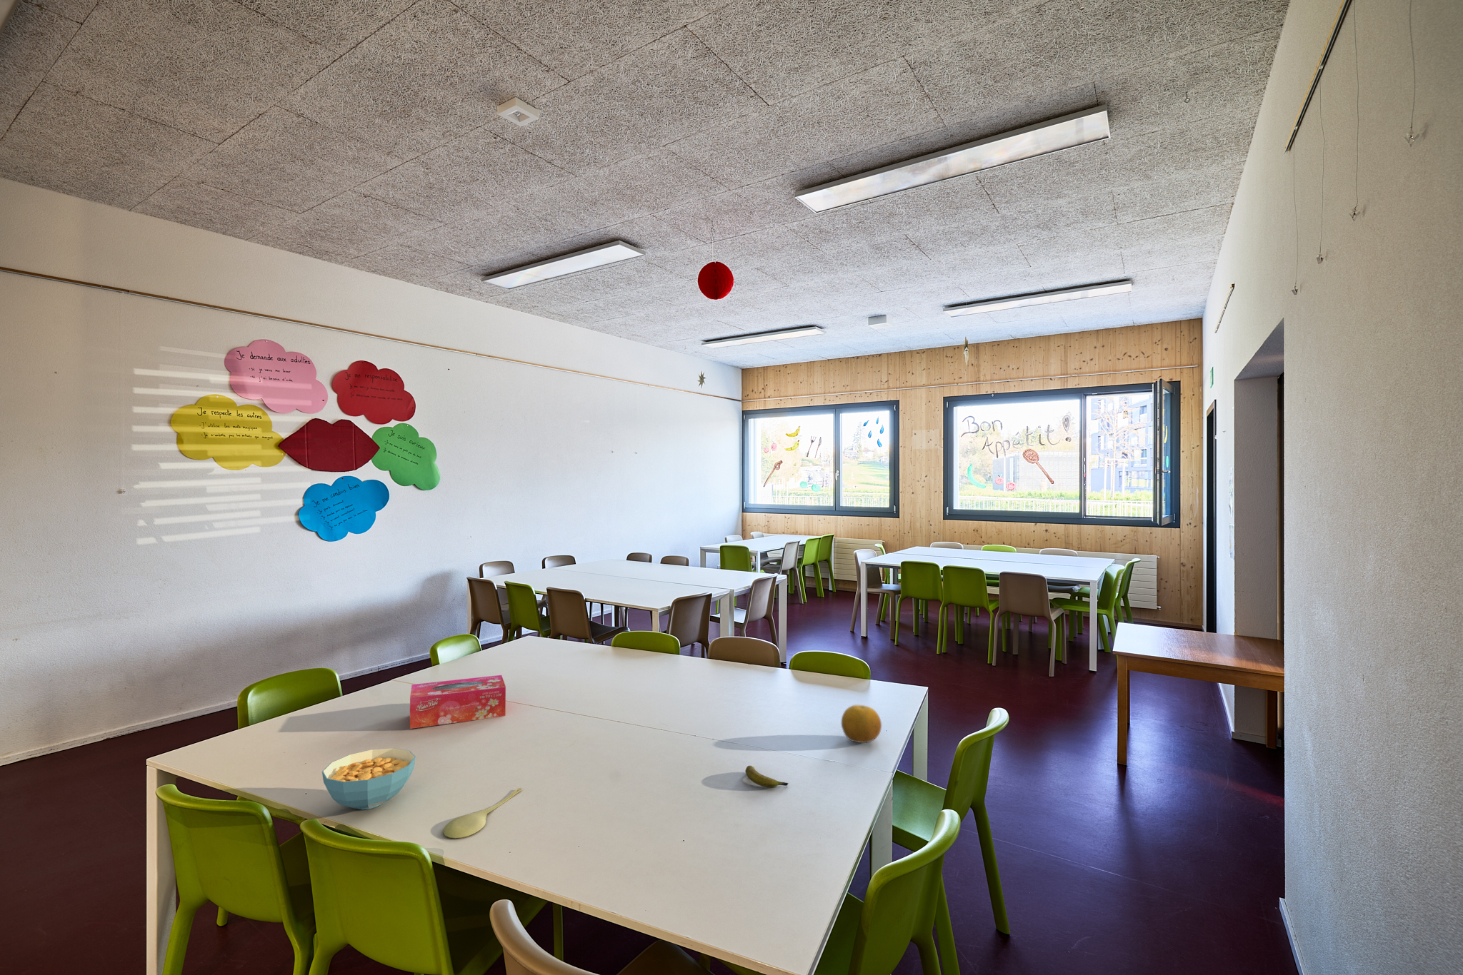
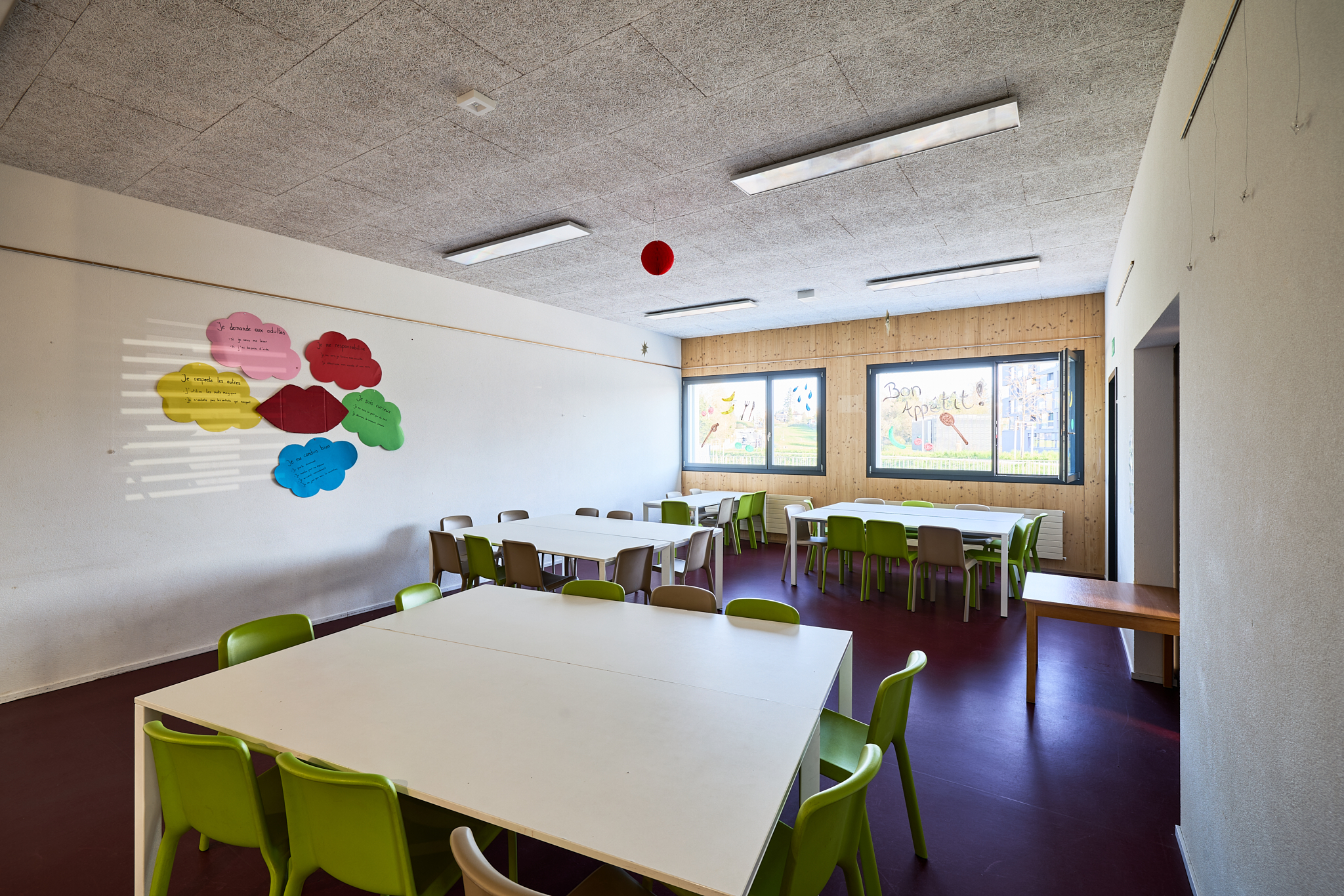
- banana [745,765,788,788]
- cereal bowl [321,748,417,810]
- spoon [443,787,522,839]
- fruit [840,704,882,743]
- tissue box [409,675,506,729]
